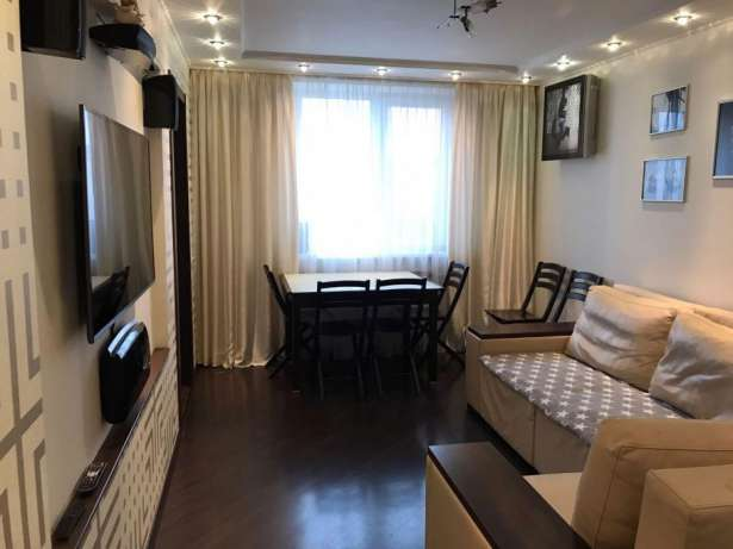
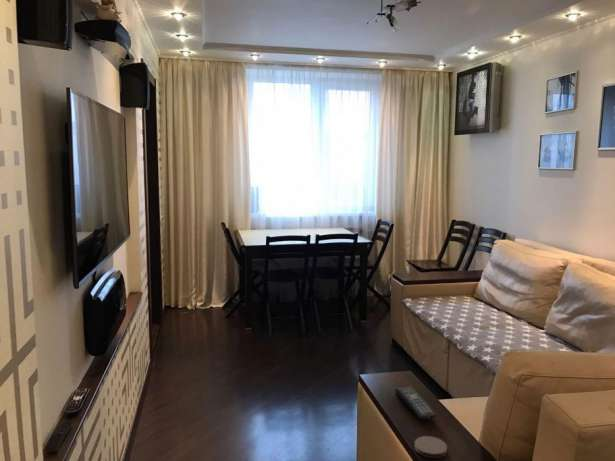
+ coaster [413,435,448,459]
+ remote control [394,386,438,421]
